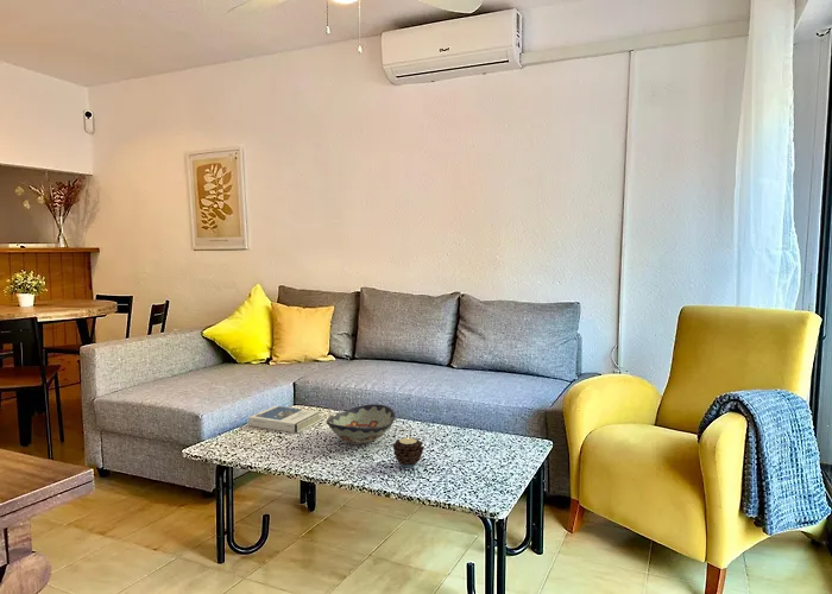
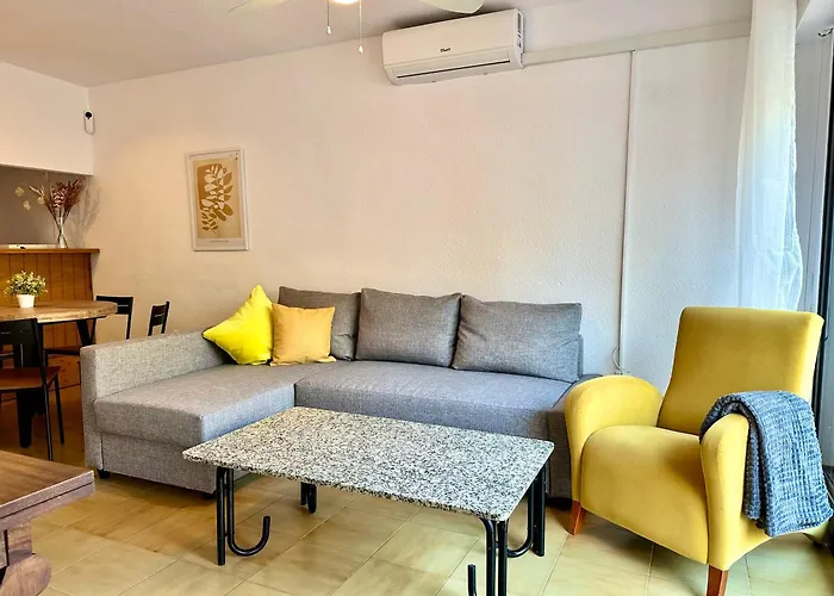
- hardback book [247,405,323,434]
- decorative bowl [326,403,397,446]
- candle [392,435,426,468]
